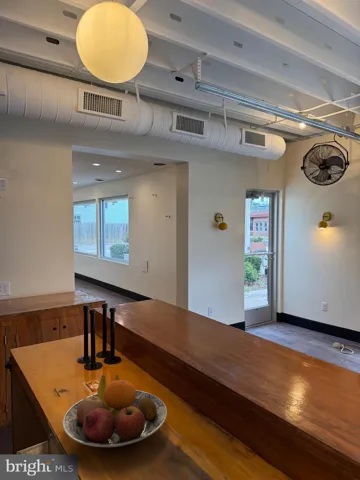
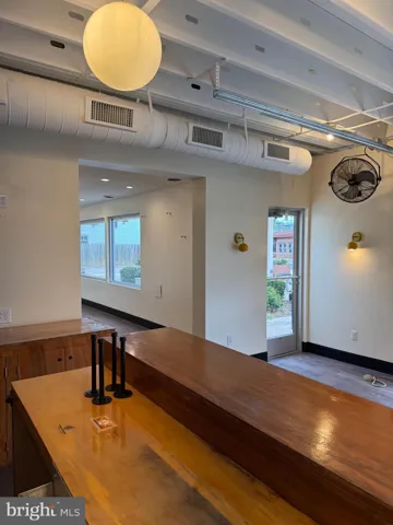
- fruit bowl [62,374,168,448]
